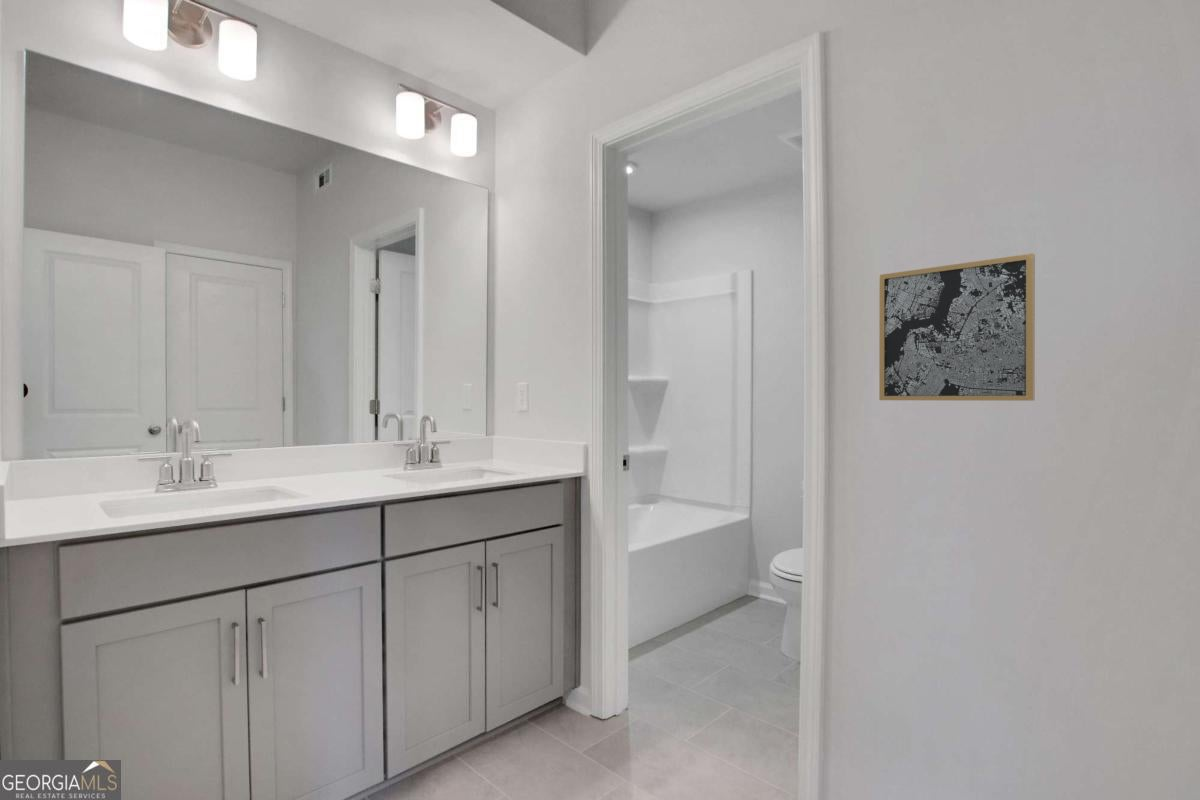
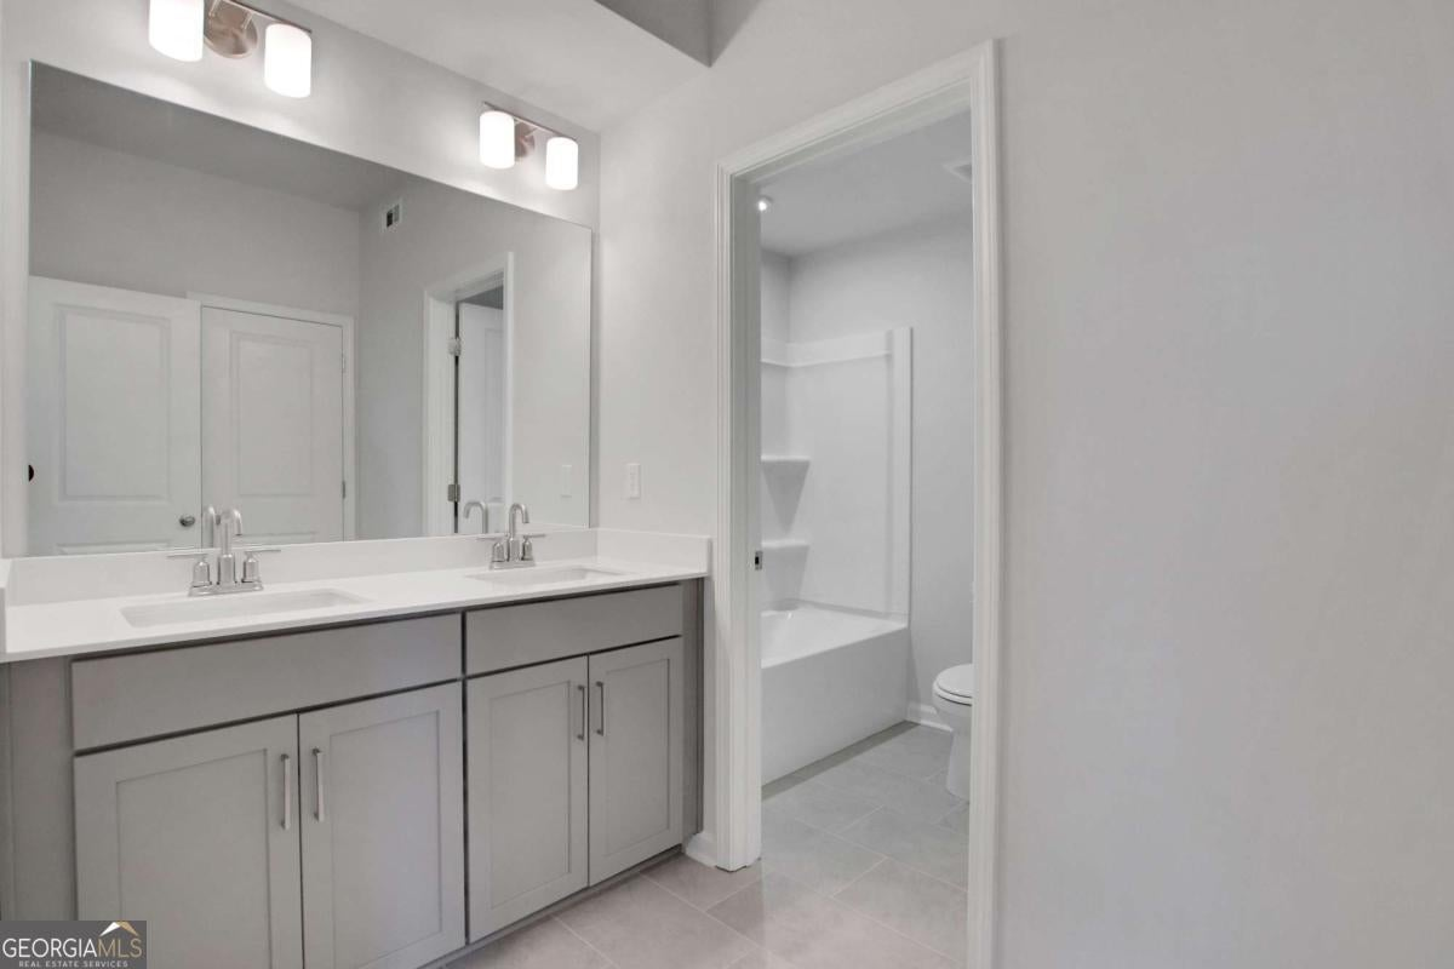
- wall art [878,252,1036,402]
